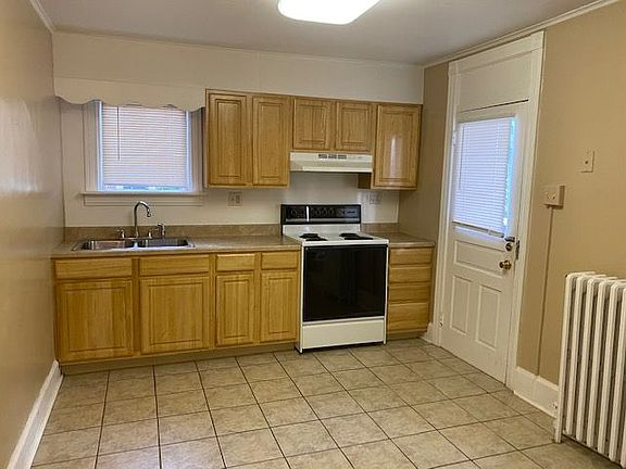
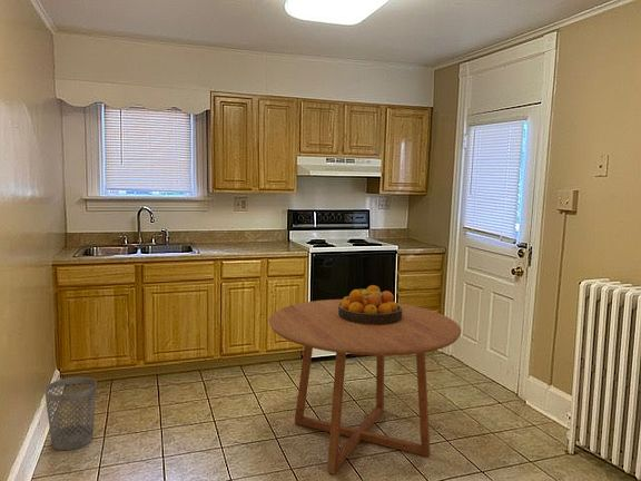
+ fruit bowl [338,284,402,324]
+ dining table [268,298,462,475]
+ wastebasket [43,376,98,451]
